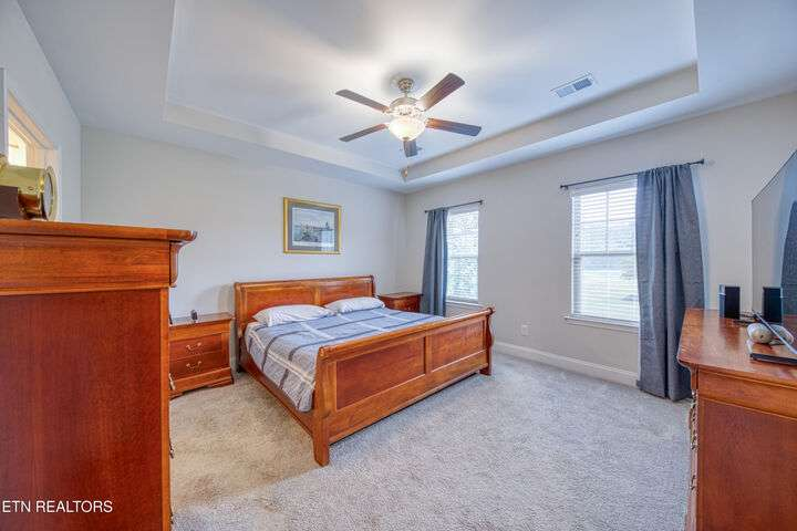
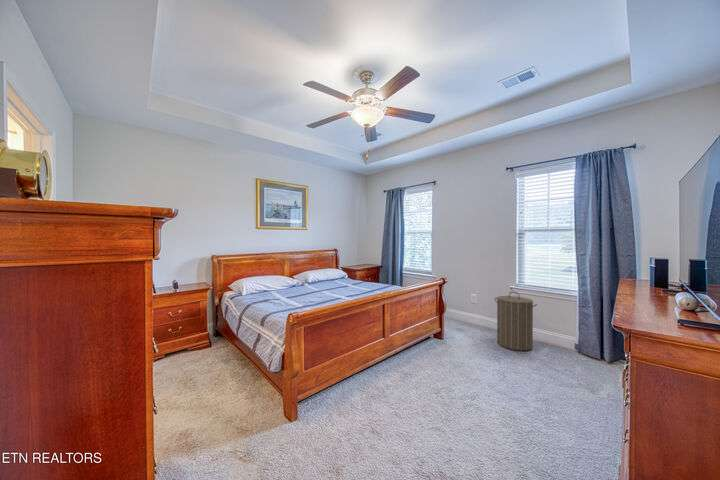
+ laundry hamper [493,291,538,352]
